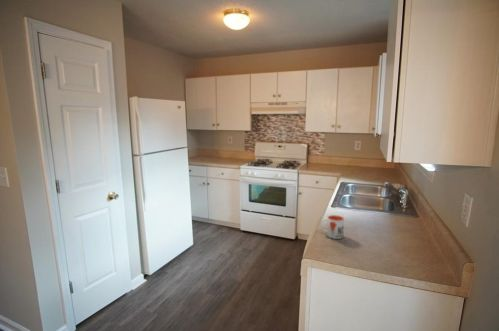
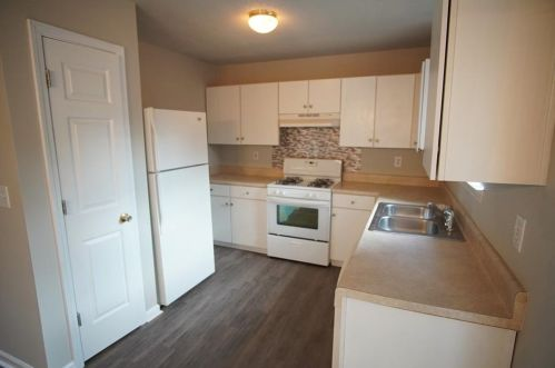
- mug [319,214,345,240]
